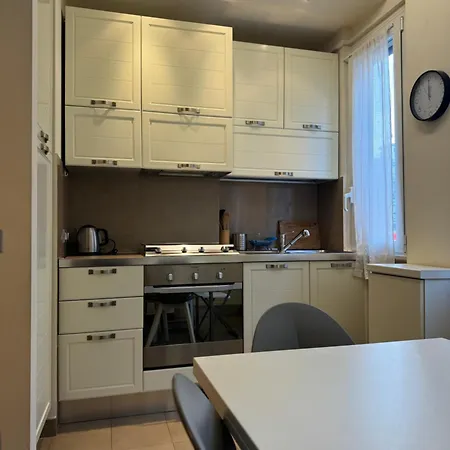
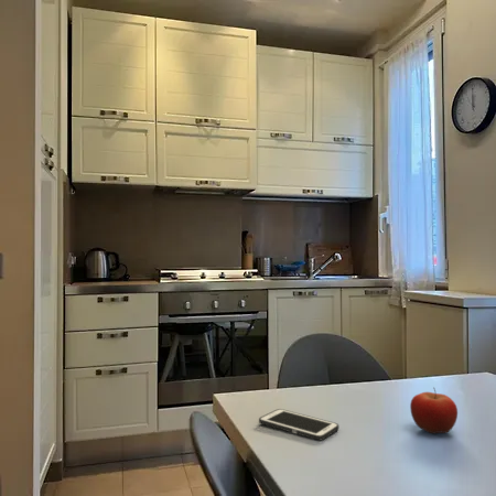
+ cell phone [258,408,339,441]
+ fruit [409,386,459,434]
